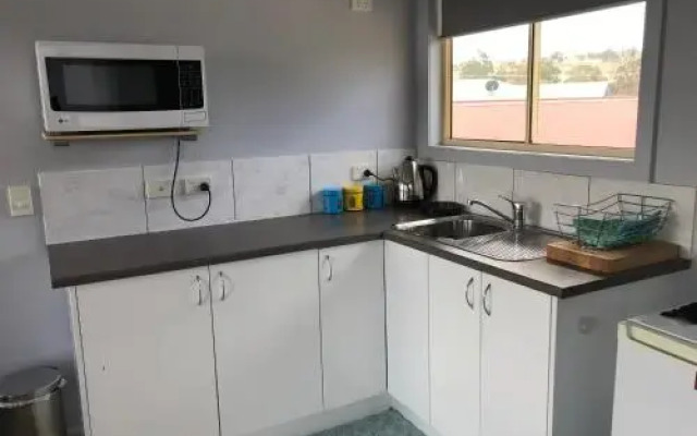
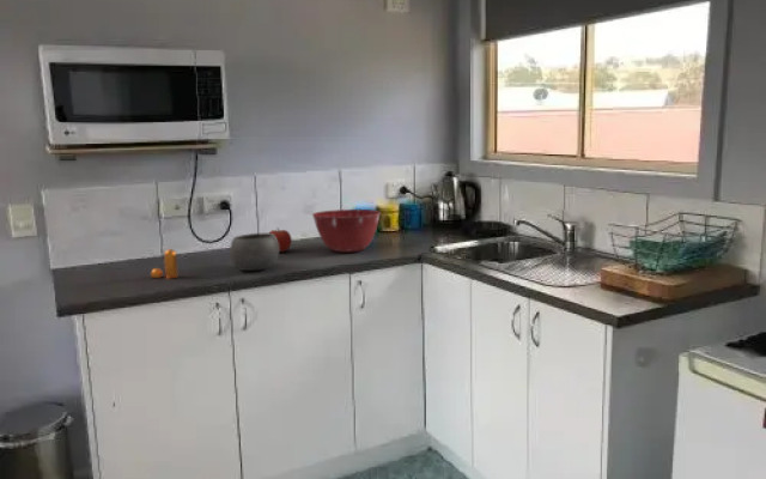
+ bowl [229,232,280,272]
+ pepper shaker [150,248,180,279]
+ mixing bowl [311,208,382,253]
+ apple [268,226,293,253]
